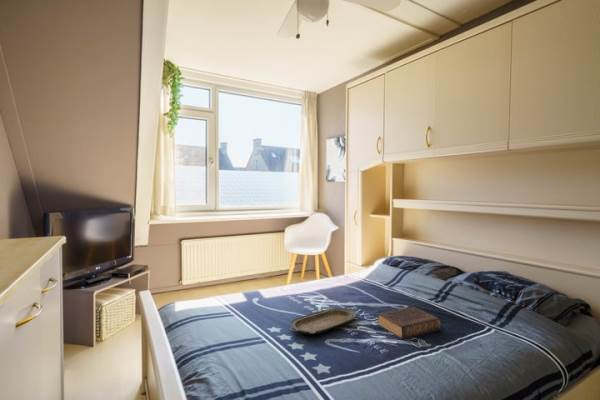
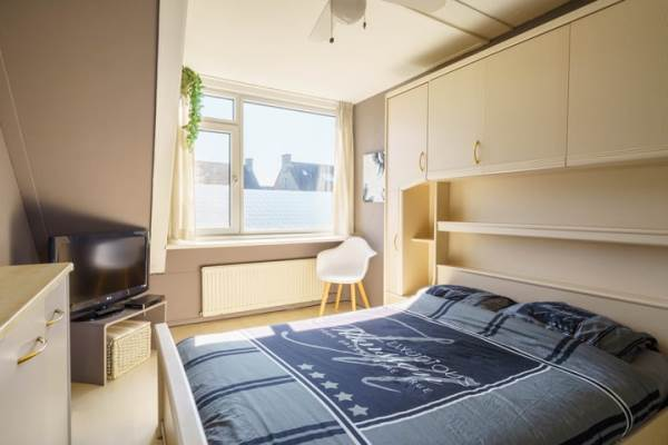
- serving tray [289,307,357,335]
- book [377,306,442,340]
